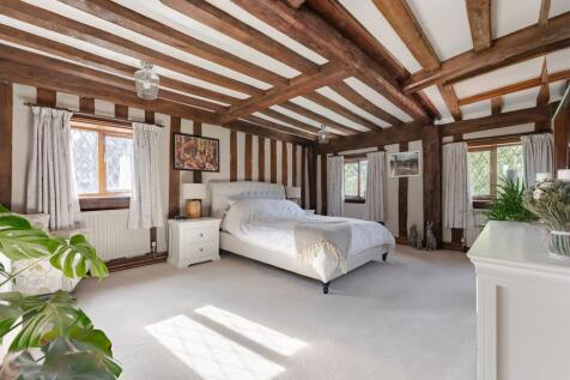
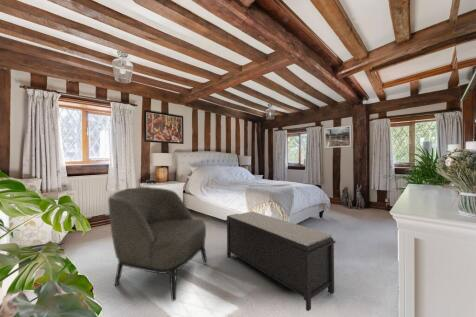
+ armchair [107,186,208,302]
+ bench [225,211,336,312]
